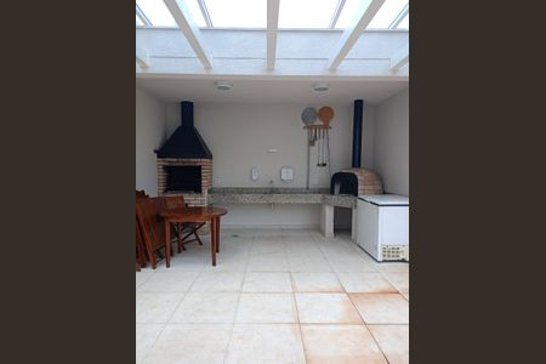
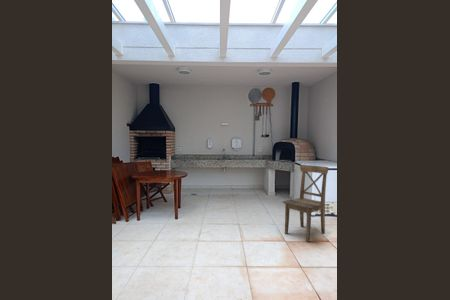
+ dining chair [282,164,330,243]
